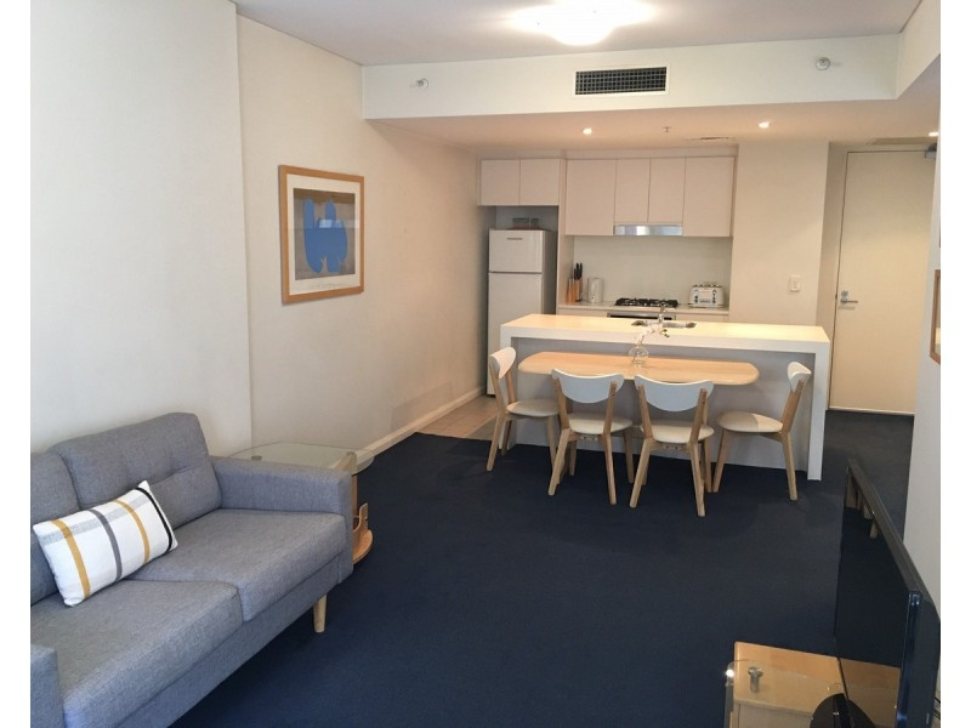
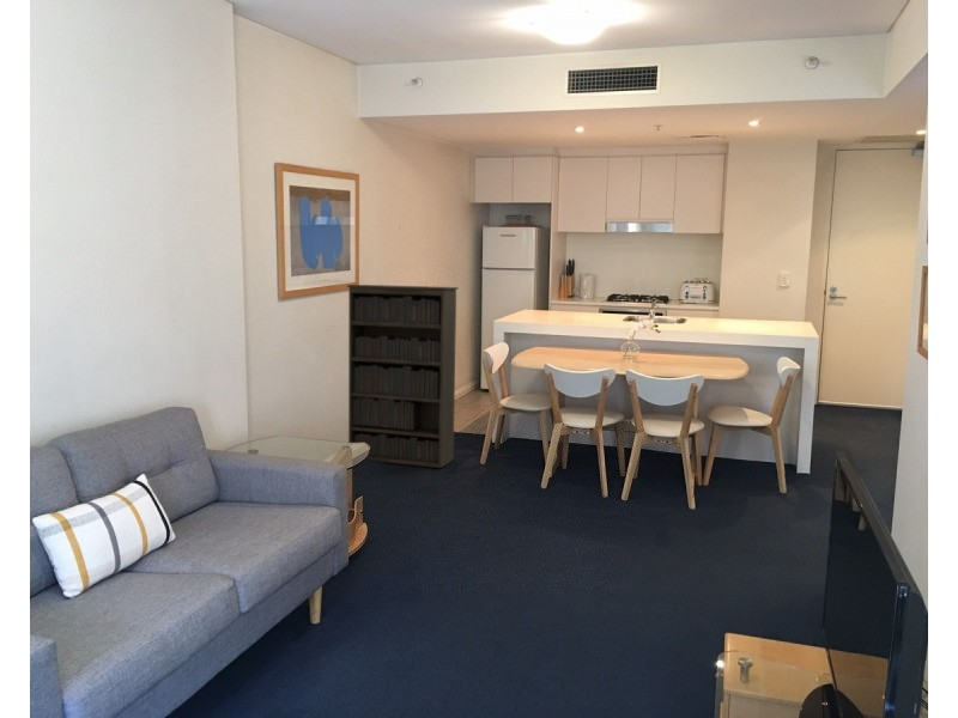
+ bookshelf [346,284,460,469]
